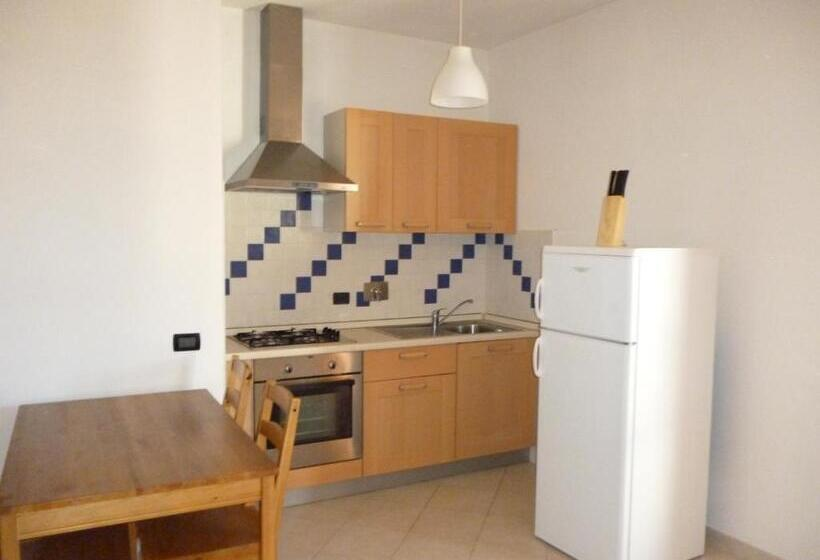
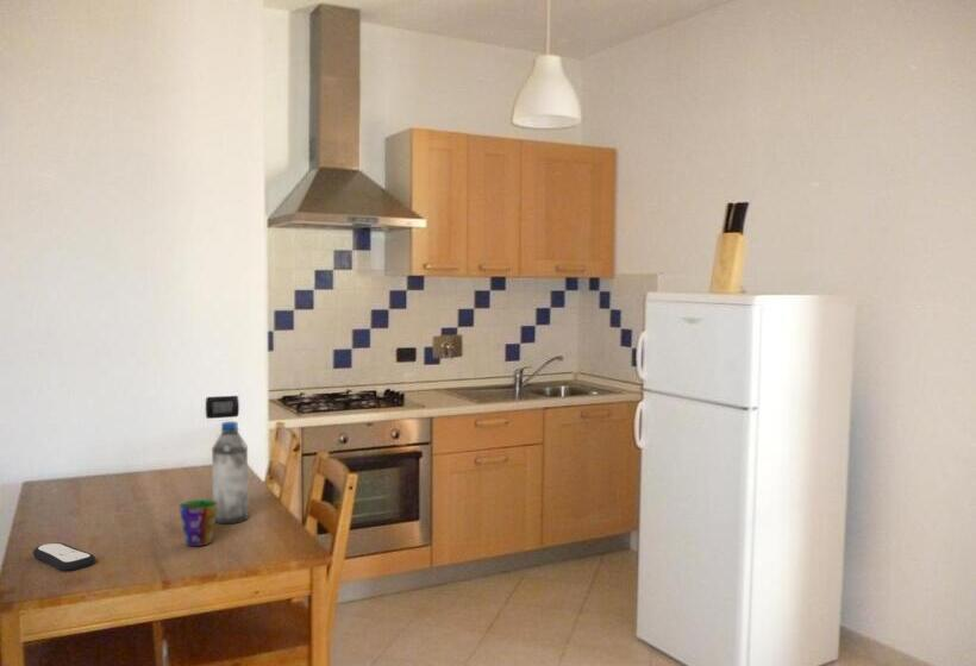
+ remote control [32,541,96,572]
+ water bottle [211,420,249,524]
+ cup [179,498,218,547]
